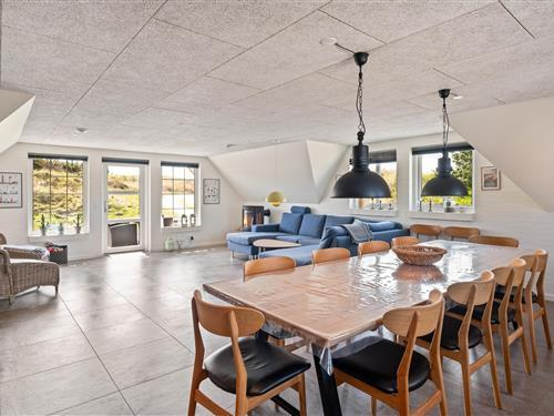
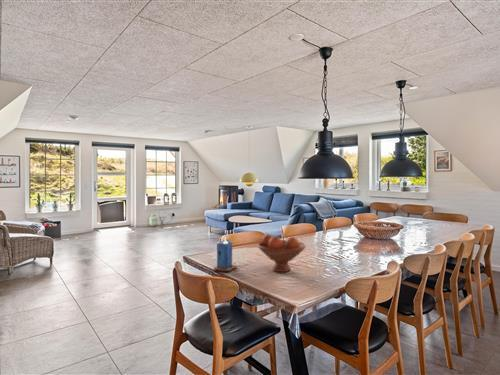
+ fruit bowl [256,234,307,273]
+ candle [213,237,238,272]
